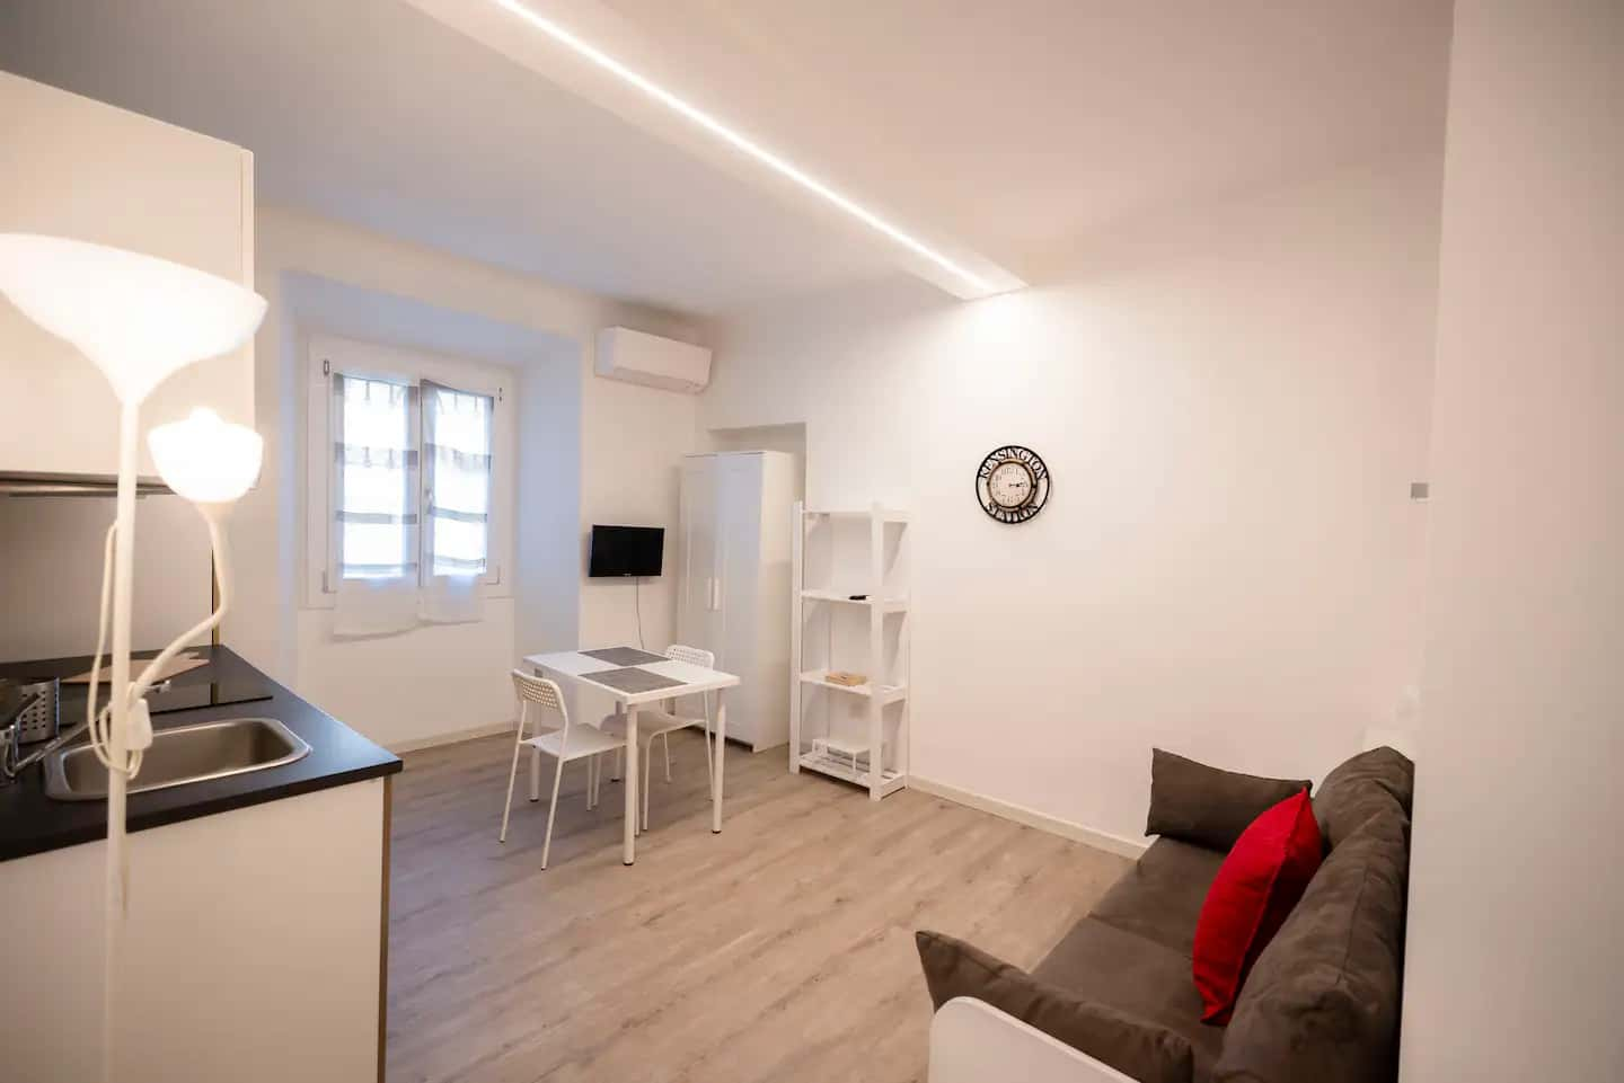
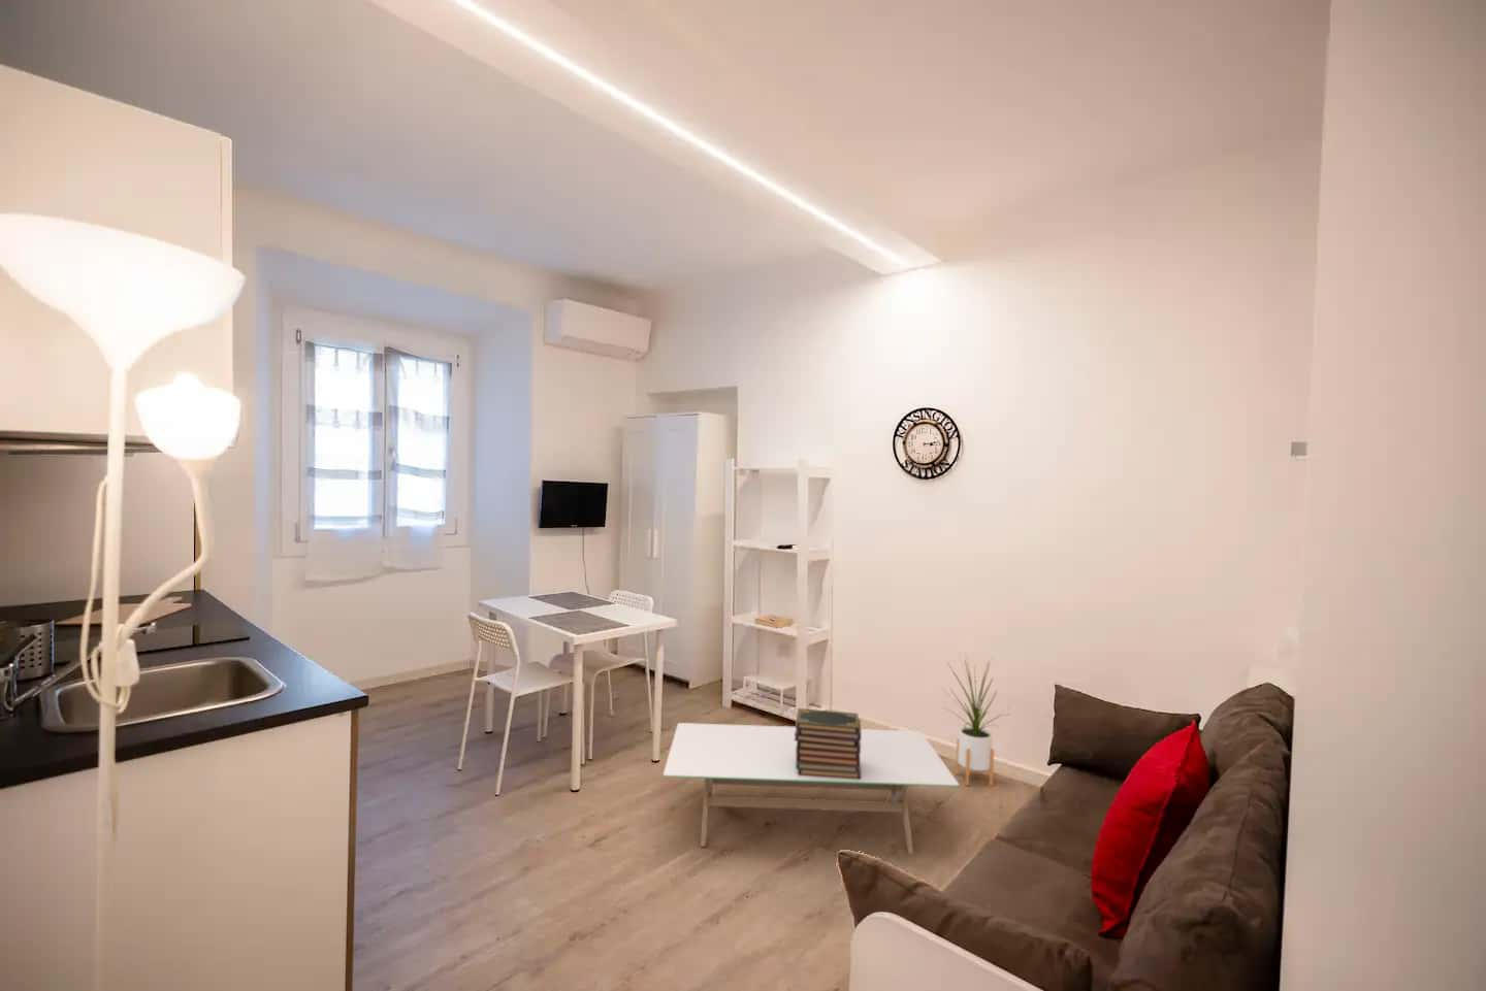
+ coffee table [663,722,959,855]
+ book stack [794,708,862,780]
+ house plant [941,651,1012,786]
